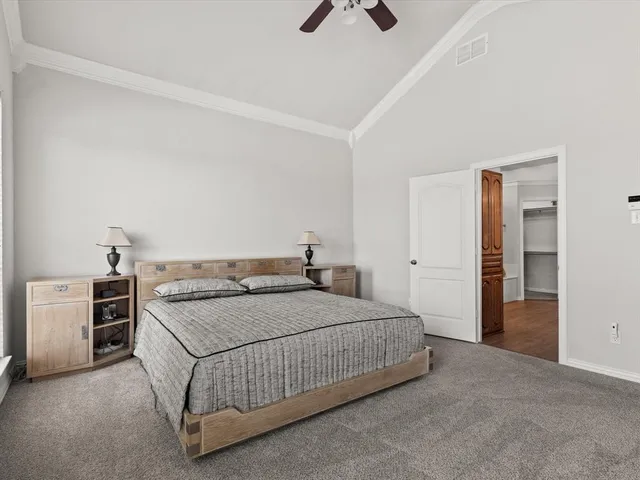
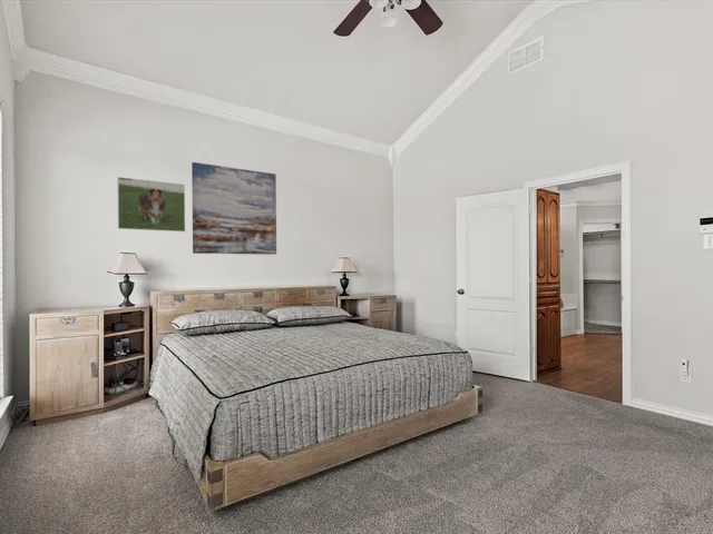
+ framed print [117,176,186,233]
+ wall art [191,161,277,256]
